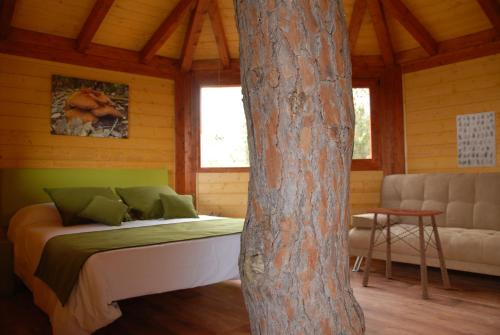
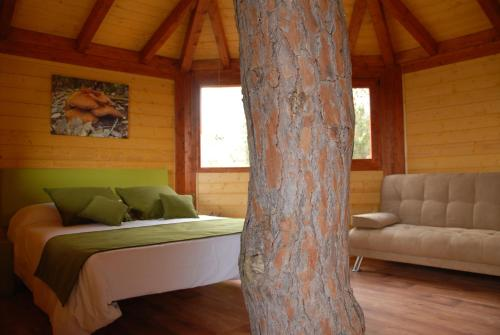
- wall art [456,110,498,168]
- side table [361,207,452,300]
